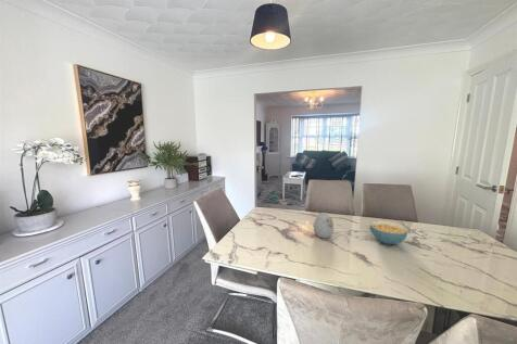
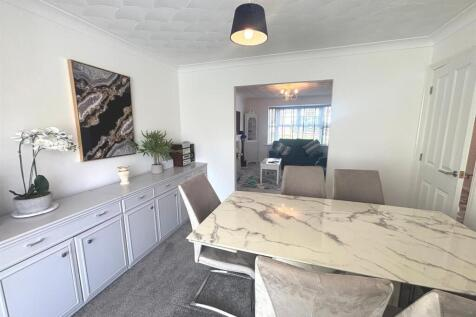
- cereal bowl [369,220,409,245]
- decorative egg [313,212,335,240]
